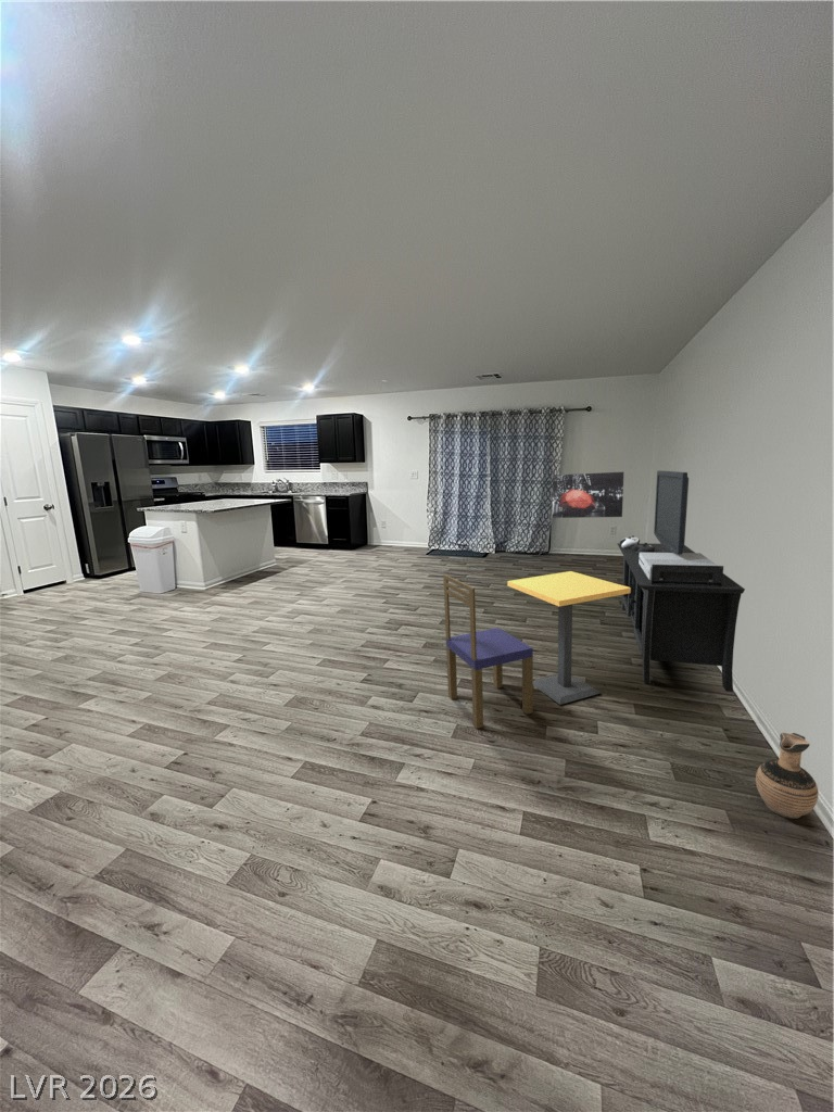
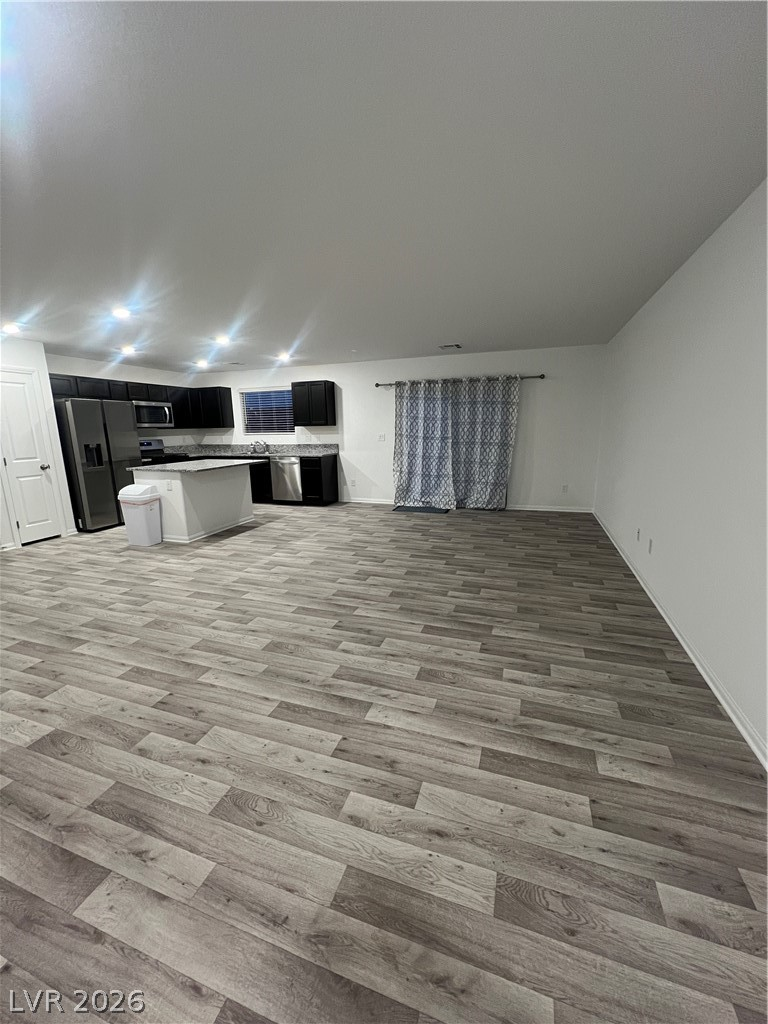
- media console [616,469,746,693]
- dining table [442,570,631,730]
- ceramic jug [755,732,820,820]
- wall art [552,471,624,519]
